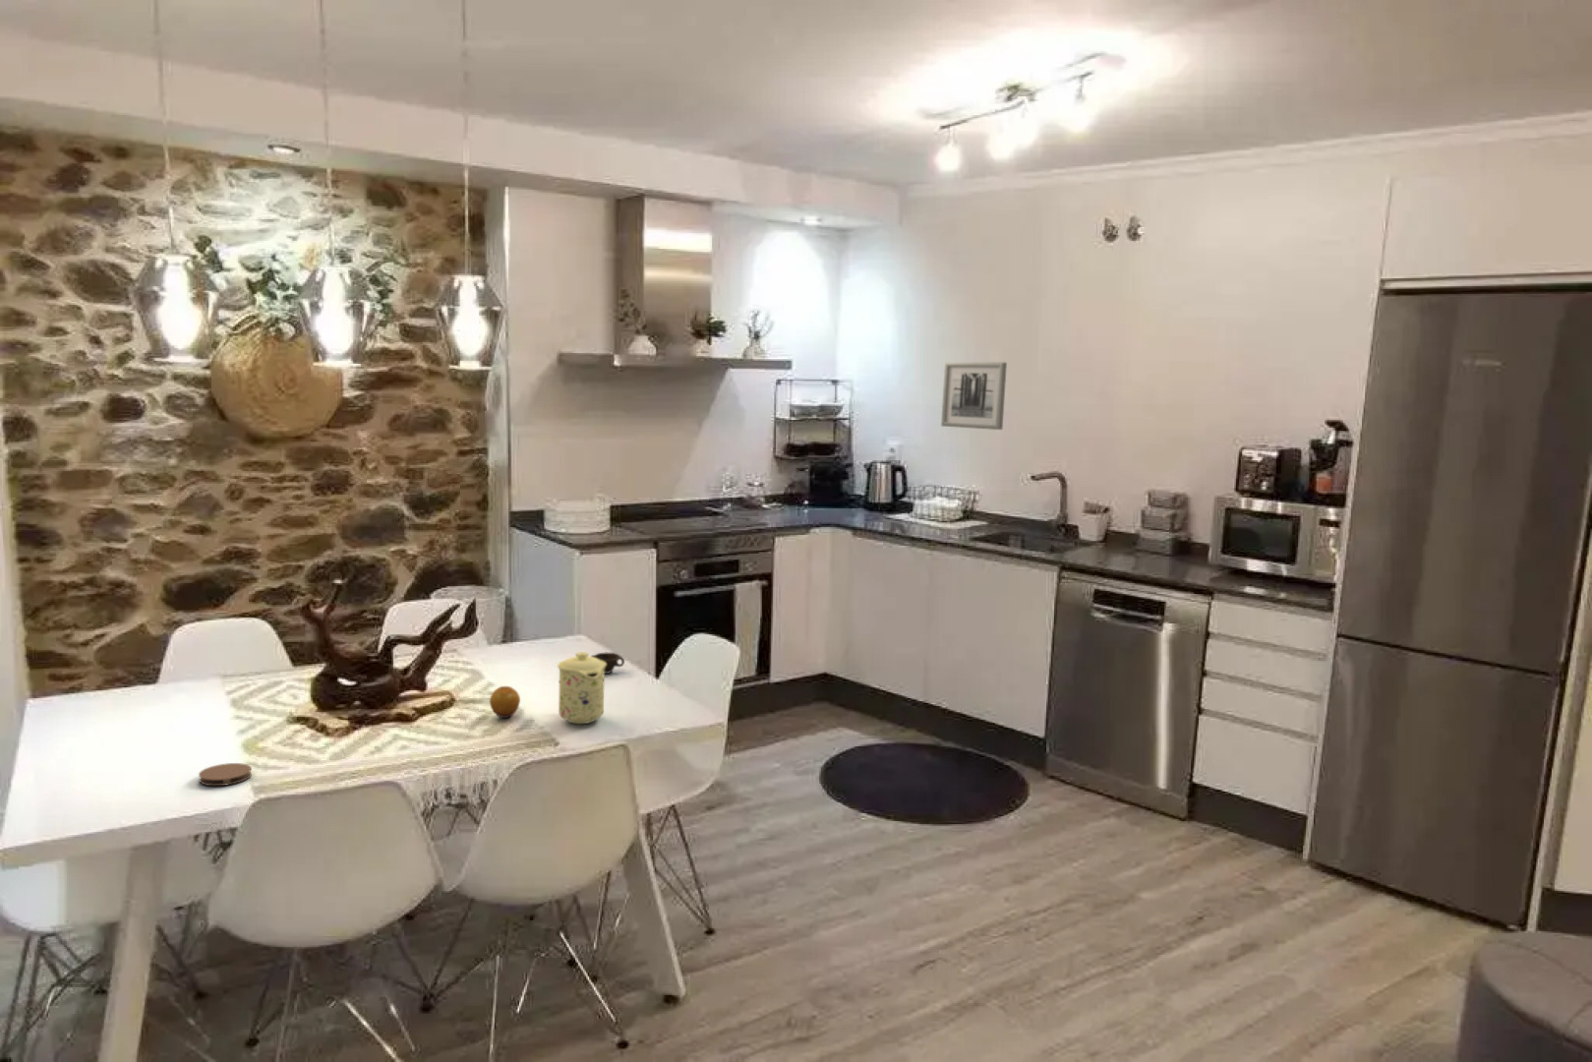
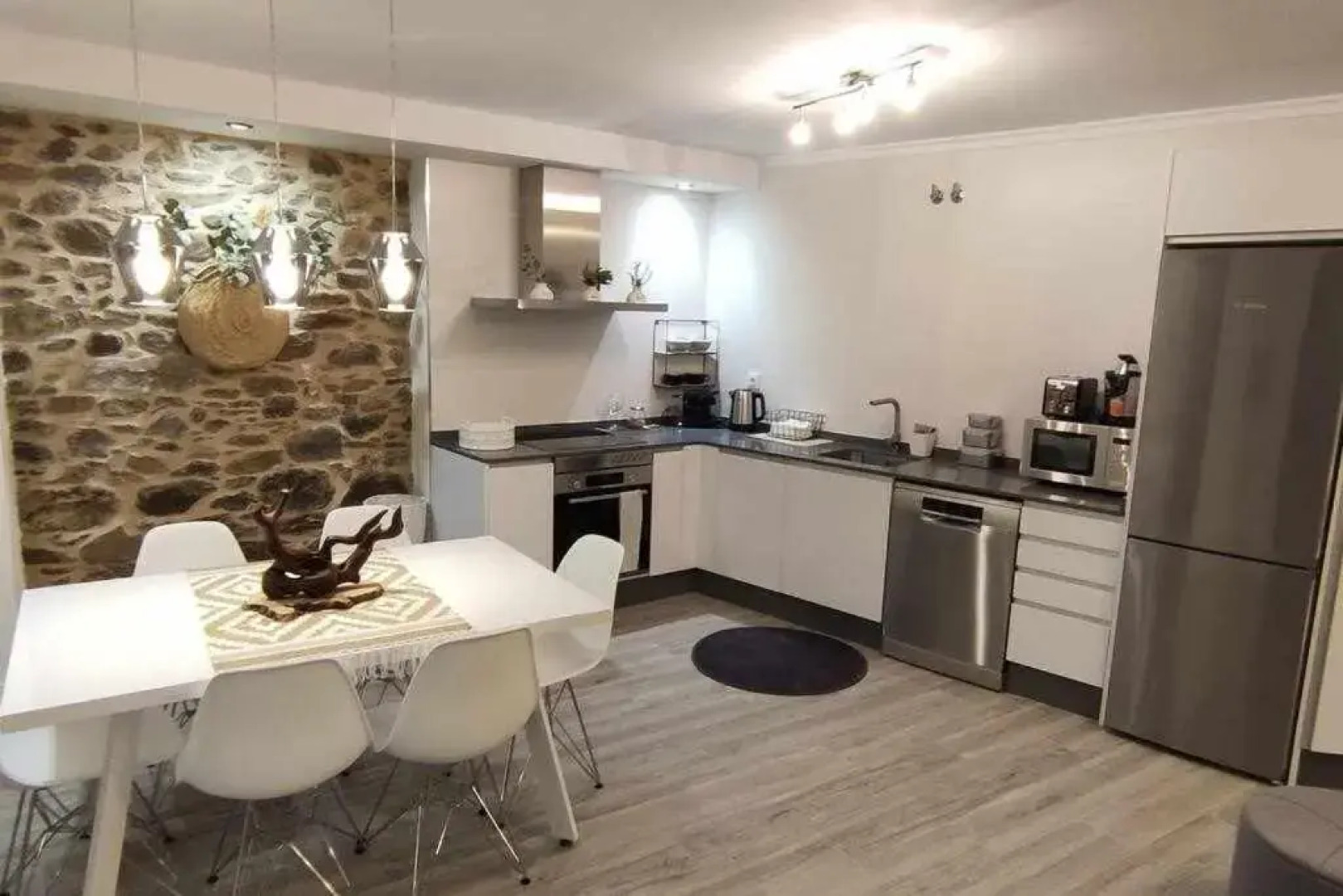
- fruit [488,685,522,718]
- coaster [198,762,252,787]
- cup [590,652,626,674]
- mug [557,651,606,724]
- wall art [940,360,1008,430]
